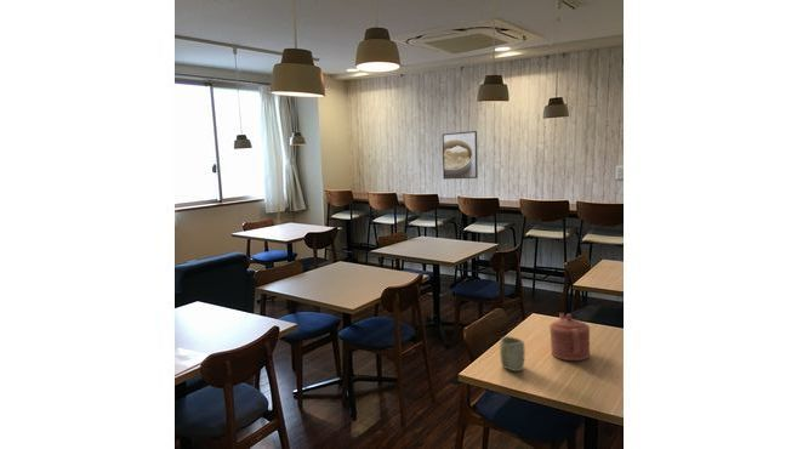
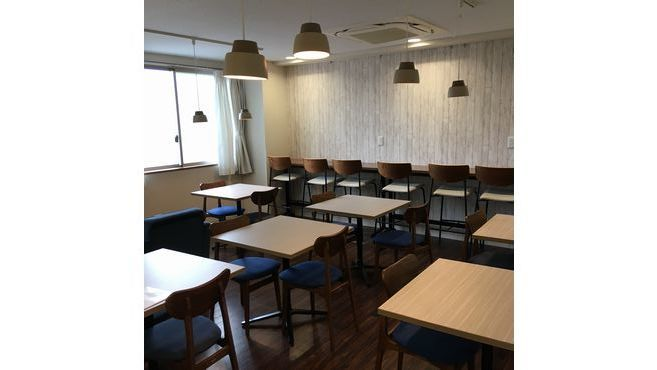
- teapot [548,312,591,362]
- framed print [442,130,479,181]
- cup [499,335,526,373]
